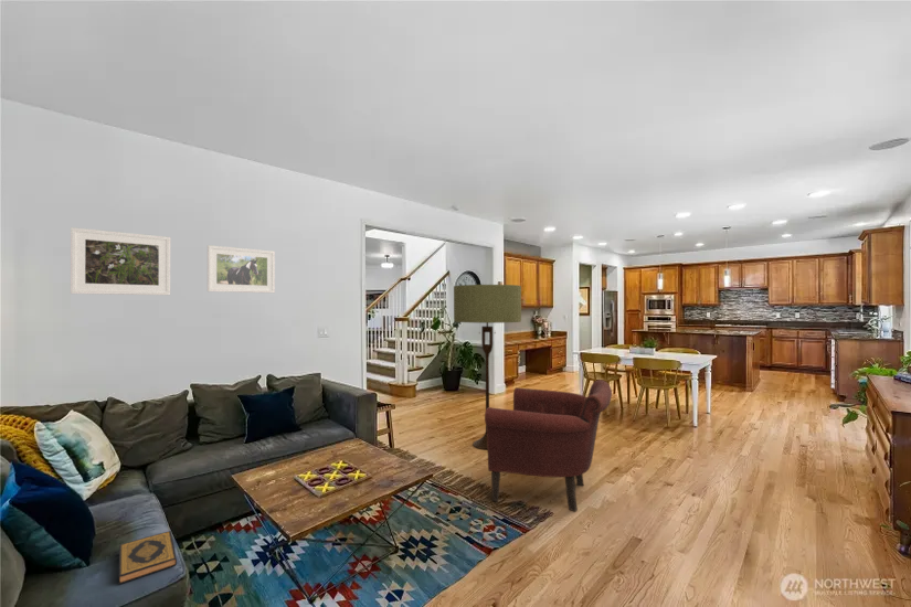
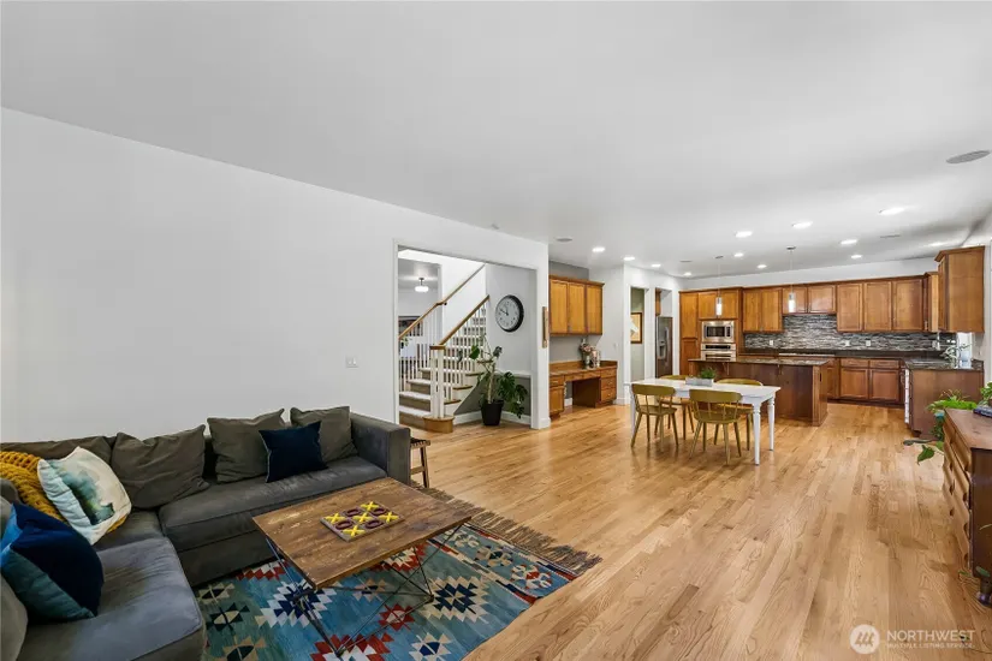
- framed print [206,244,276,294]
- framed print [70,226,171,296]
- leather [484,379,613,513]
- floor lamp [453,284,522,450]
- hardback book [117,530,178,586]
